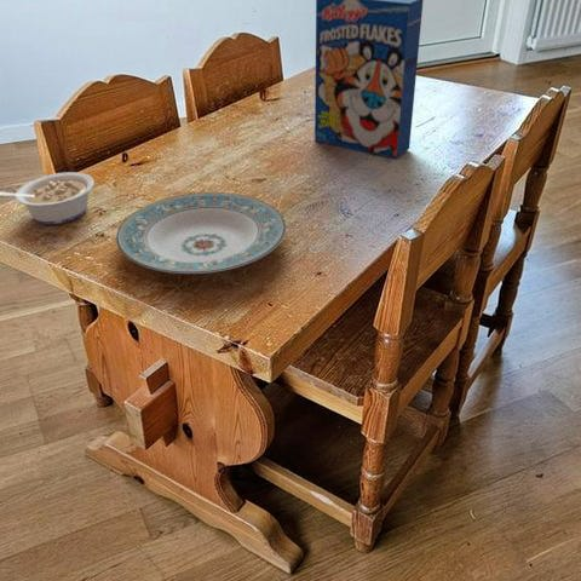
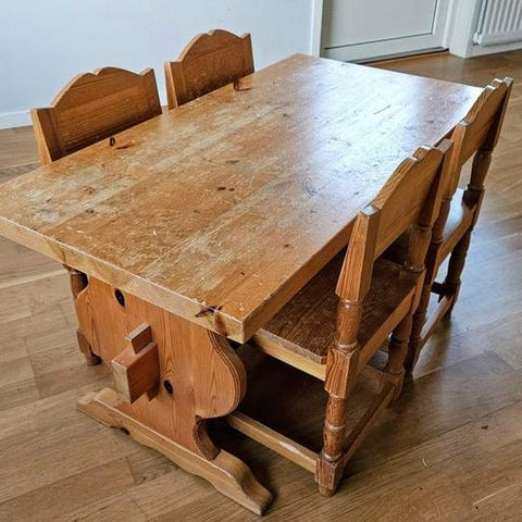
- legume [0,171,96,225]
- plate [115,191,287,275]
- cereal box [313,0,425,160]
